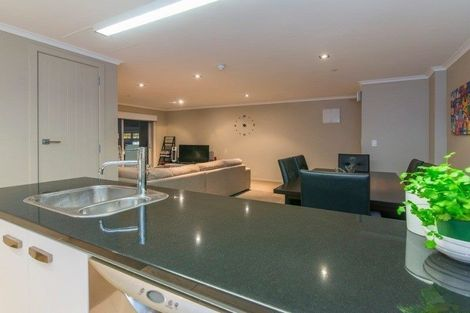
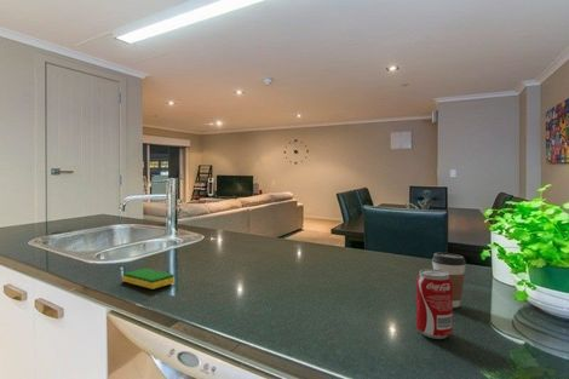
+ dish sponge [122,268,176,291]
+ coffee cup [431,252,467,309]
+ beverage can [415,268,454,340]
